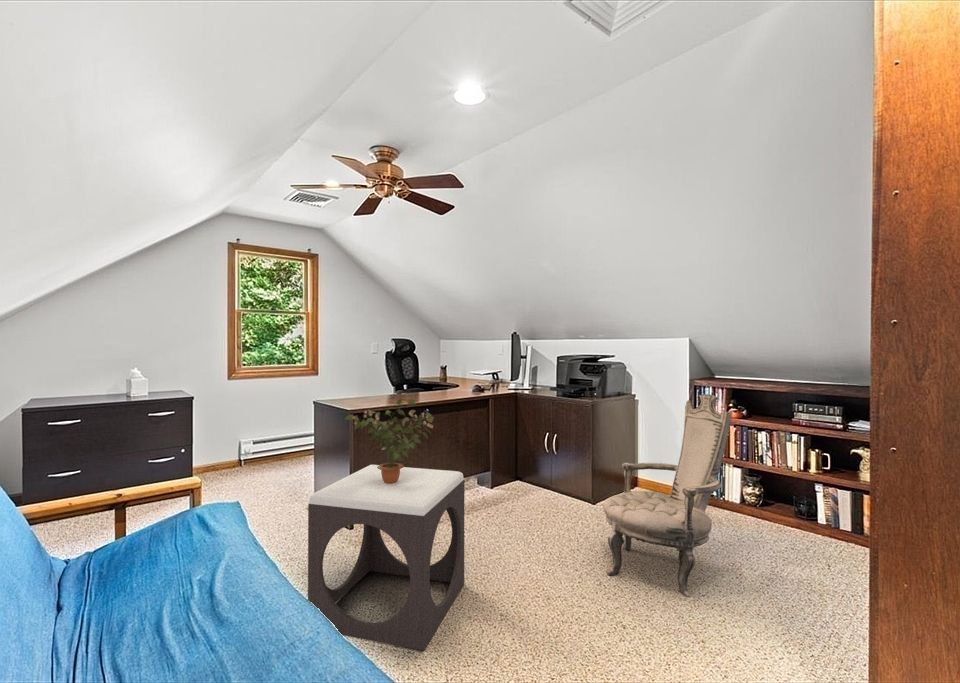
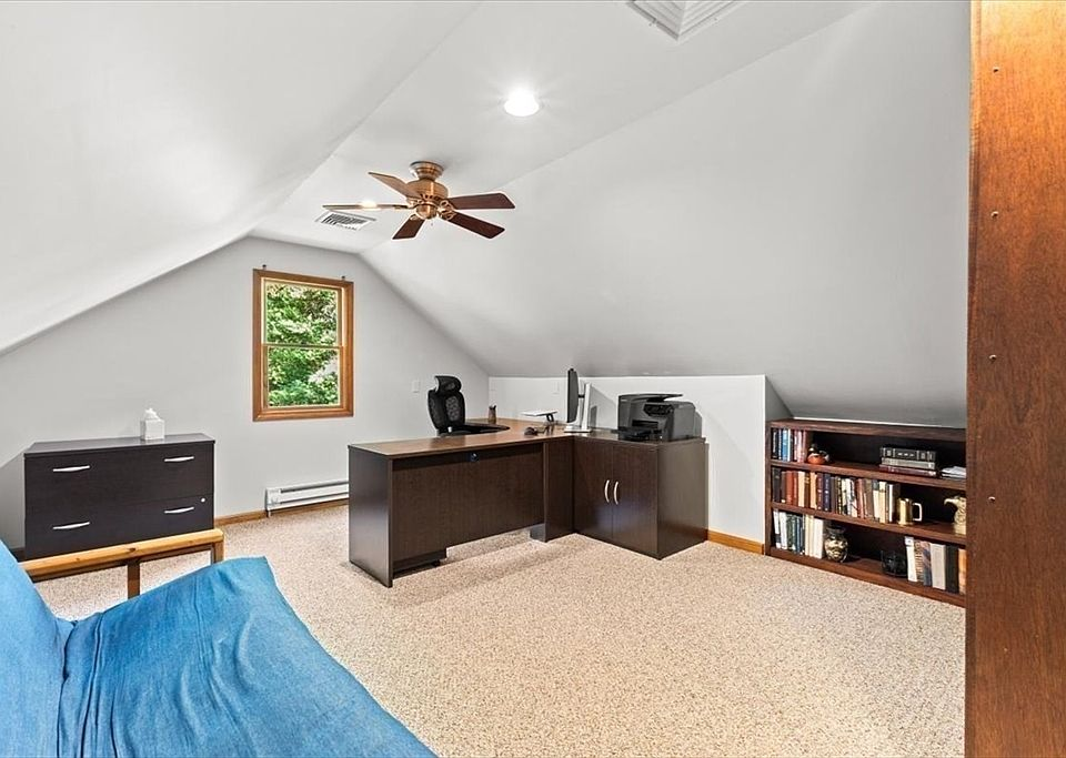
- footstool [307,464,465,651]
- armchair [602,393,732,597]
- potted plant [343,398,435,484]
